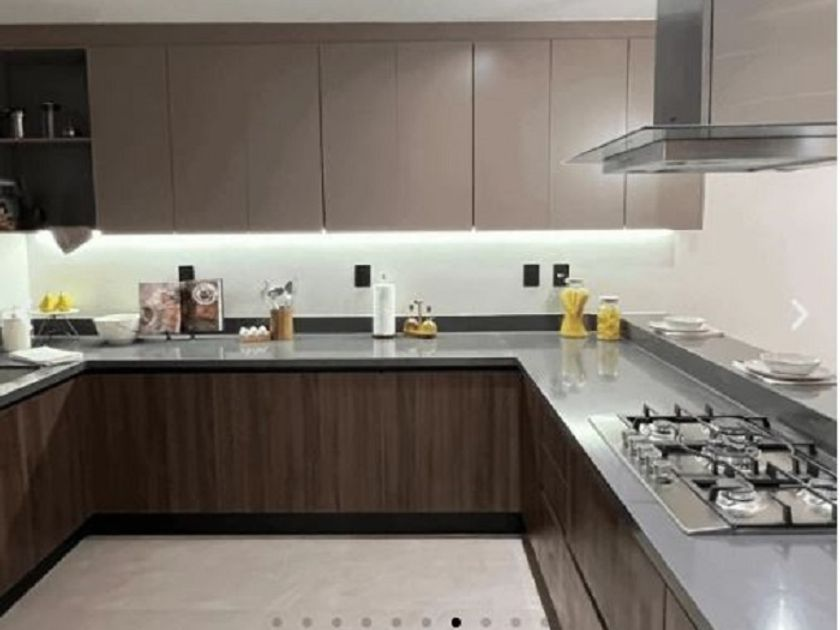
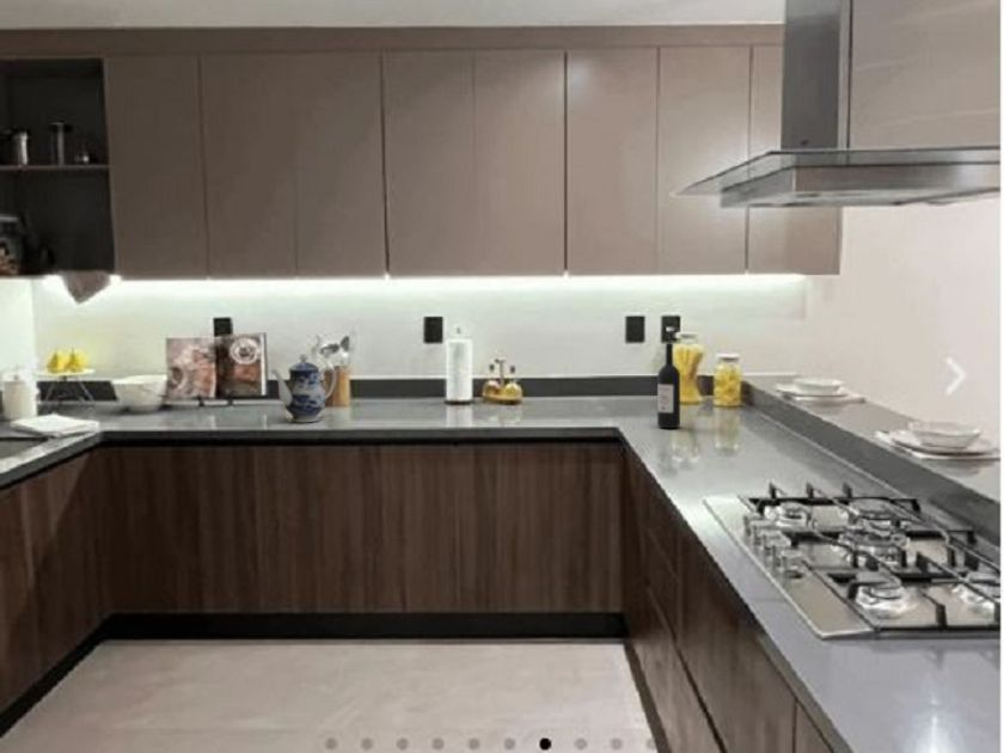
+ teapot [269,353,338,423]
+ wine bottle [656,342,681,429]
